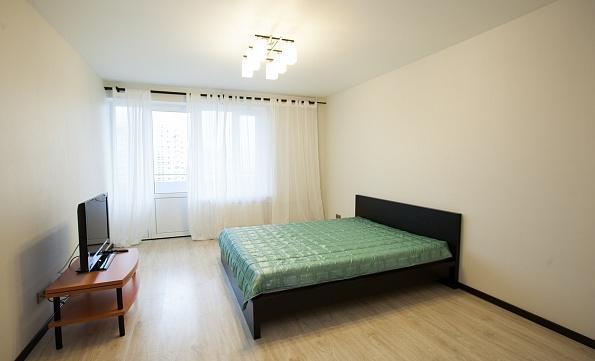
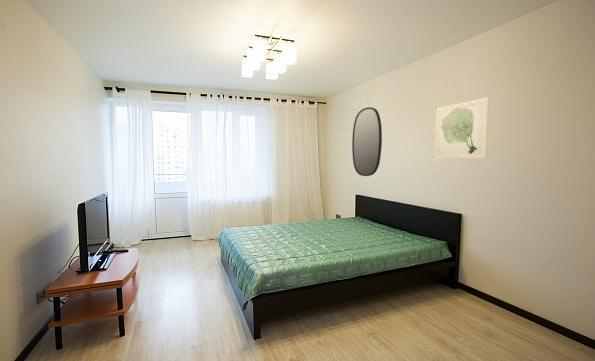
+ wall art [434,96,490,160]
+ home mirror [351,106,383,177]
